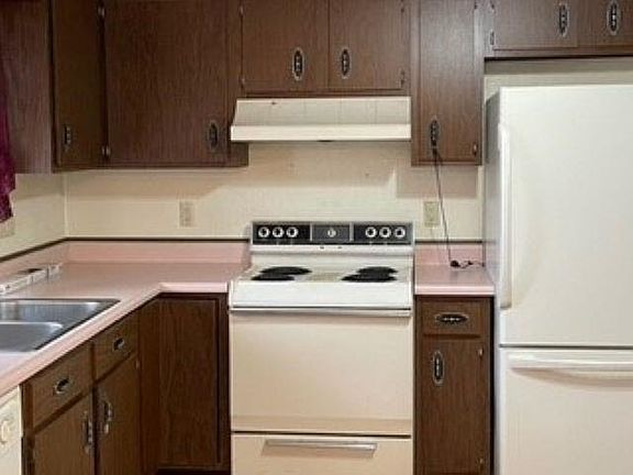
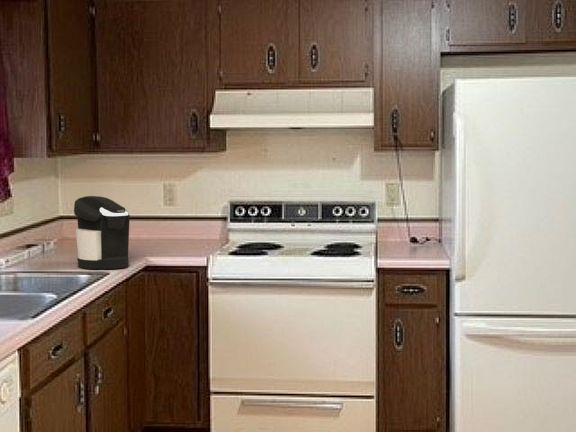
+ coffee maker [73,195,131,270]
